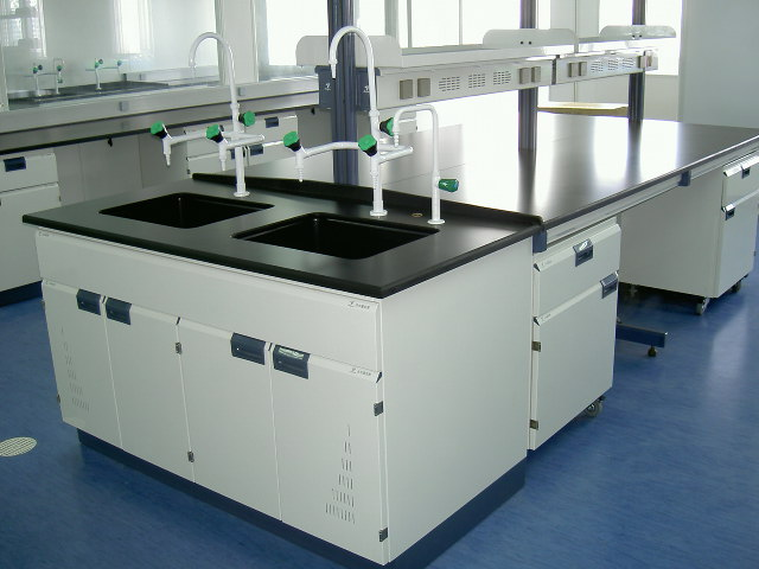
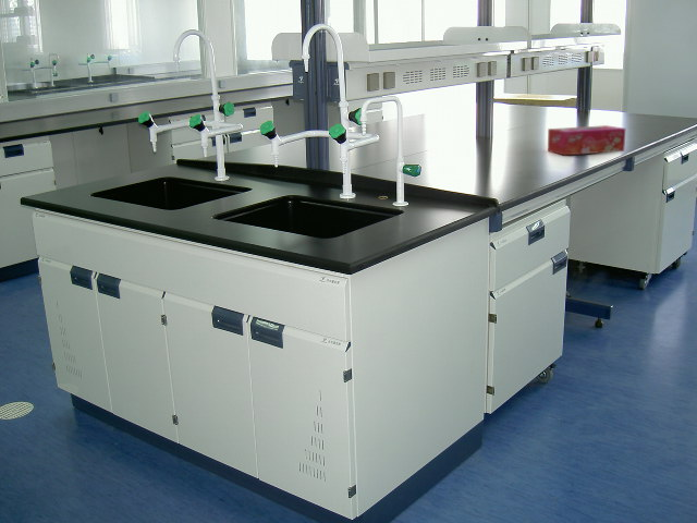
+ tissue box [547,124,626,156]
